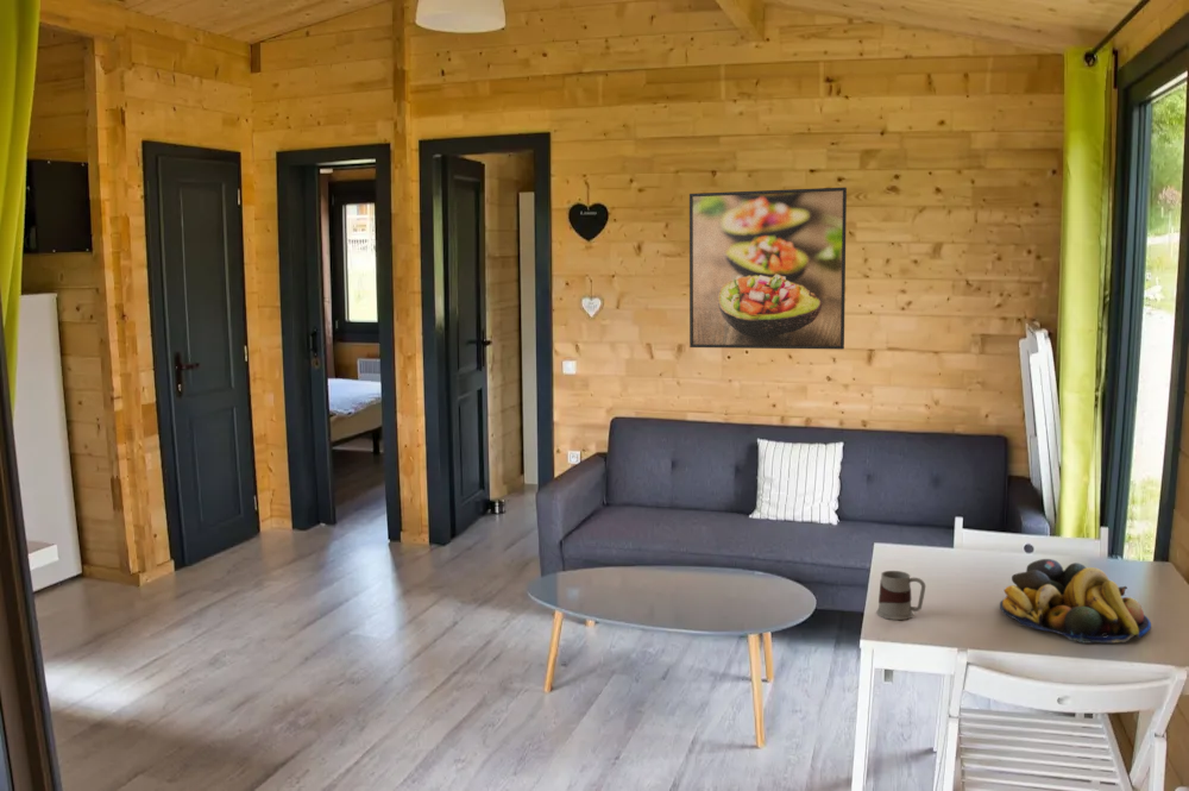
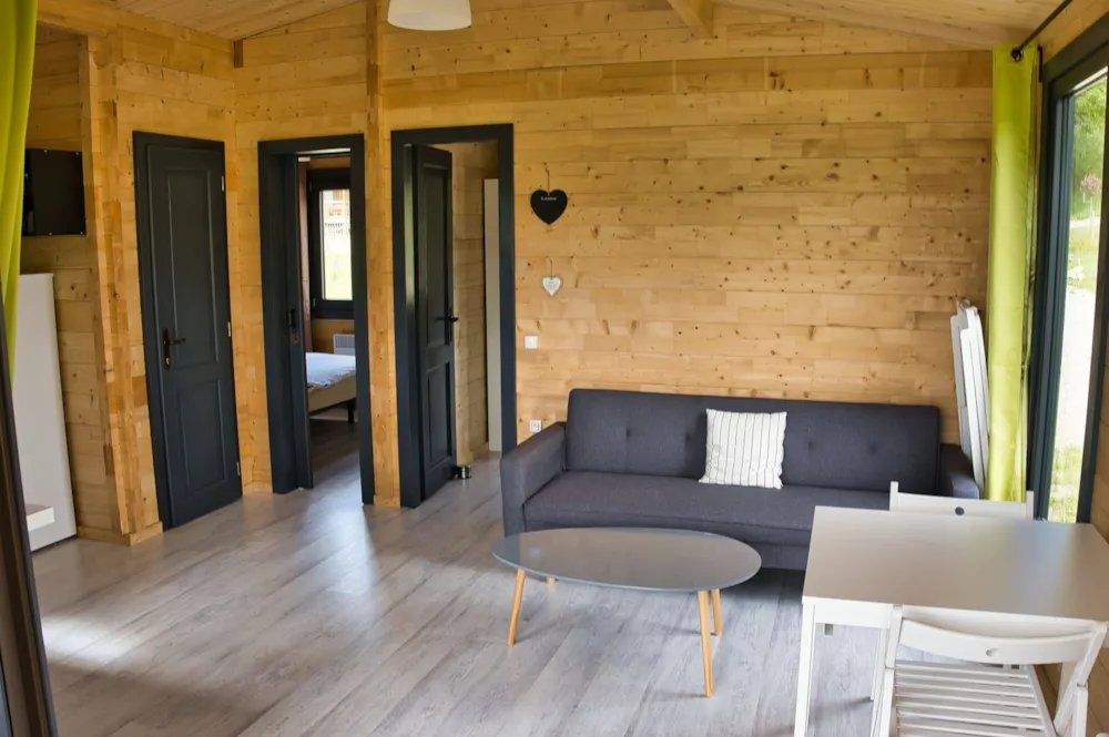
- fruit bowl [999,558,1152,645]
- mug [875,570,926,621]
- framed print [688,187,848,351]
